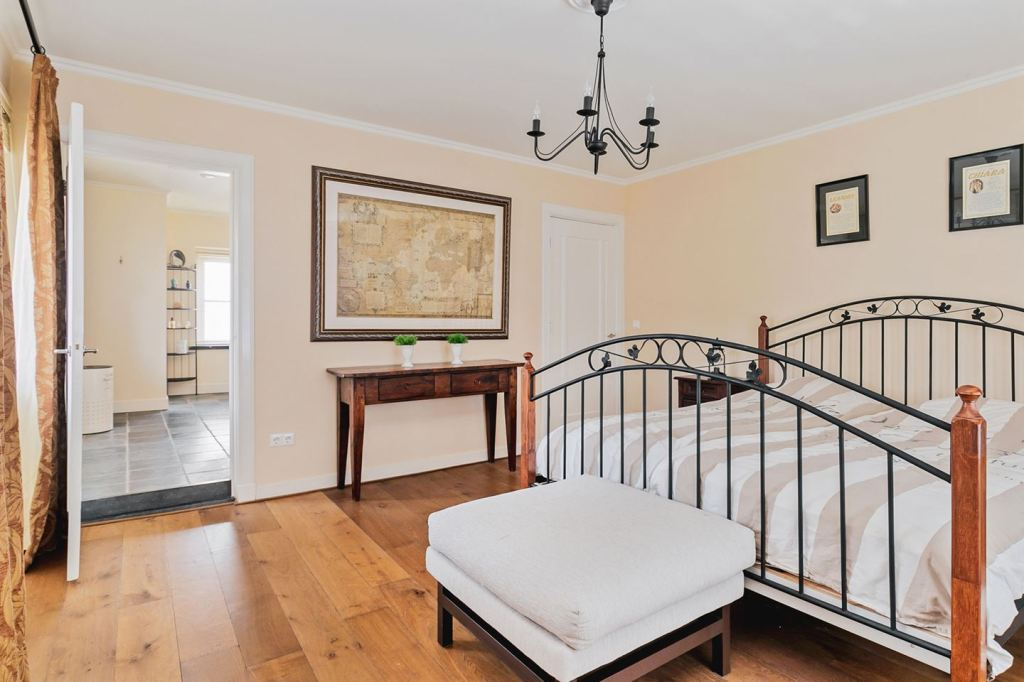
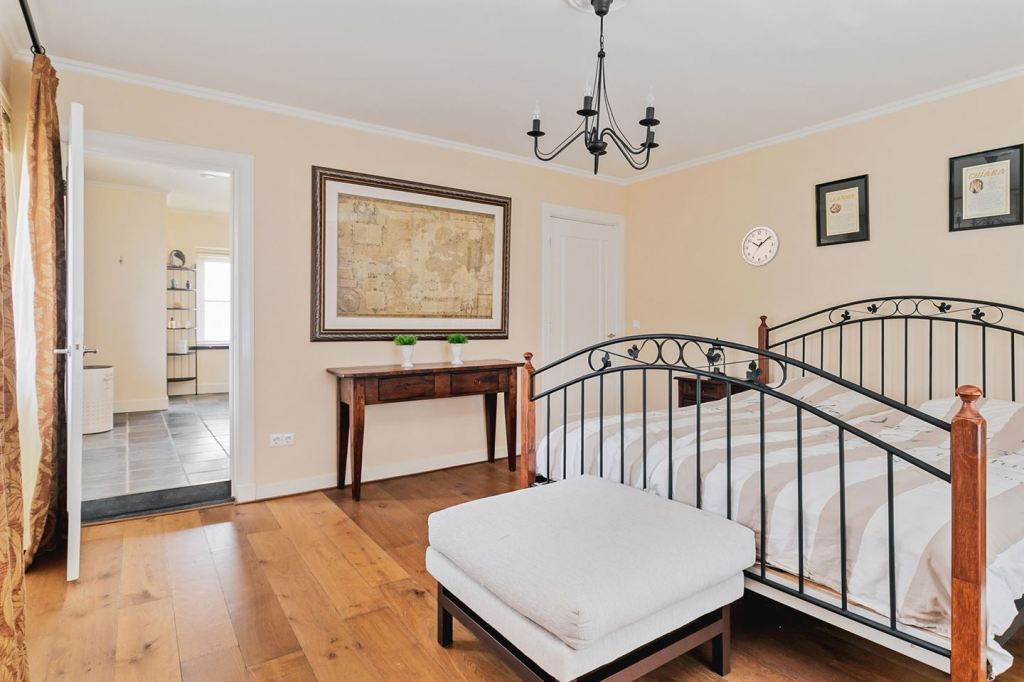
+ wall clock [740,225,781,268]
